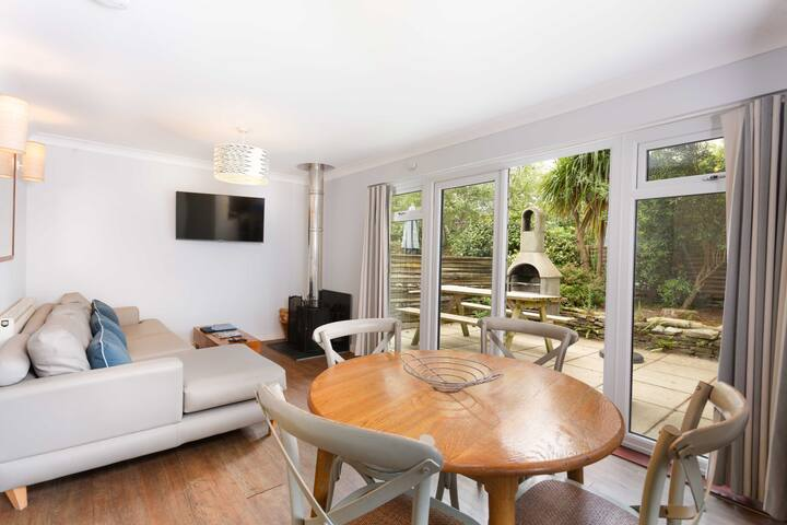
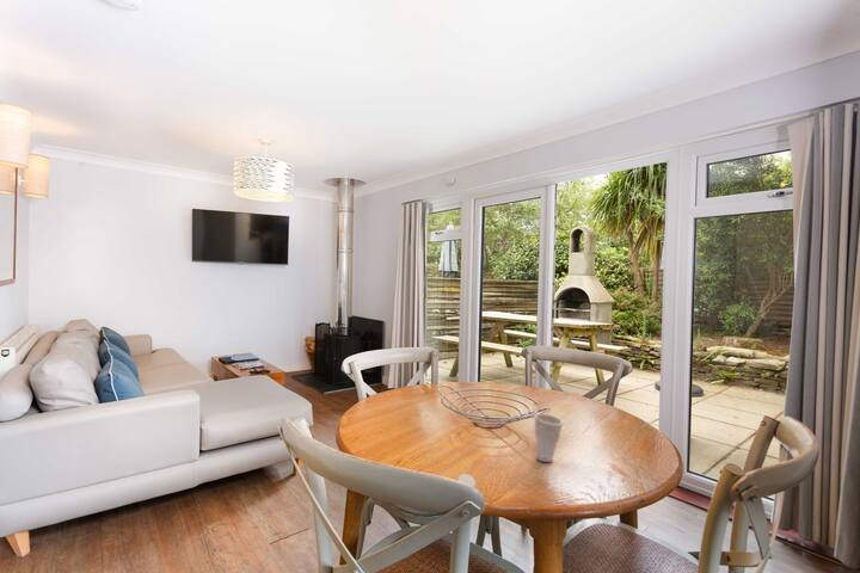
+ cup [534,412,565,463]
